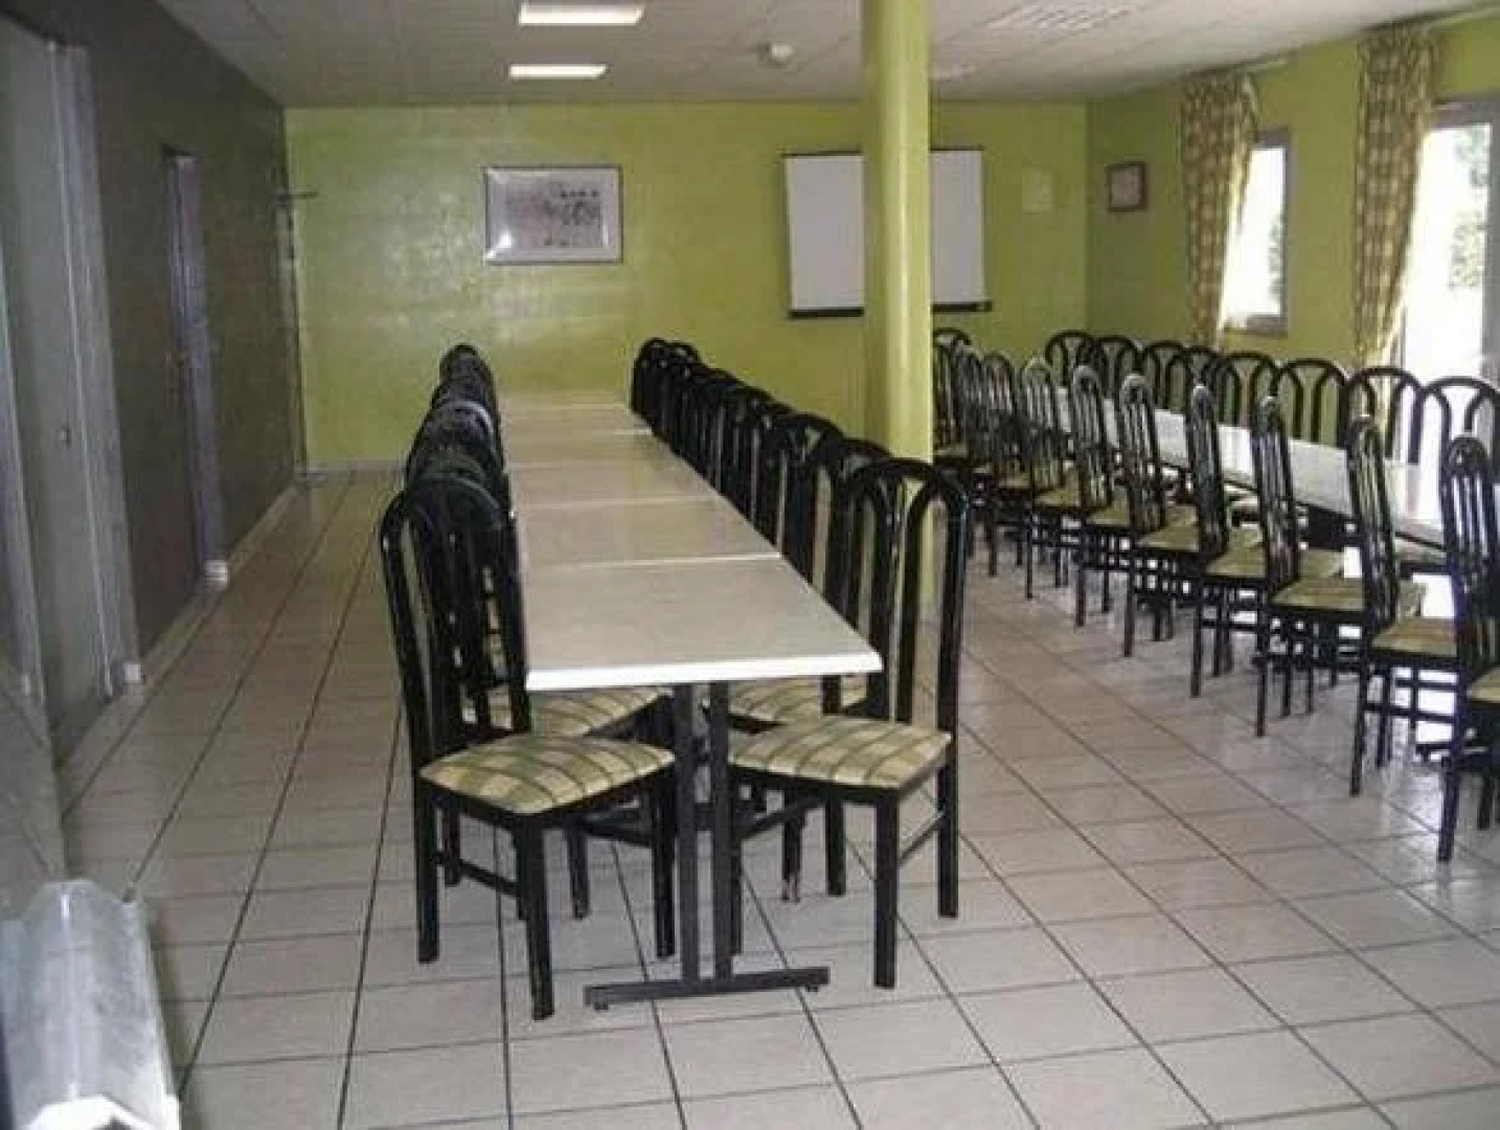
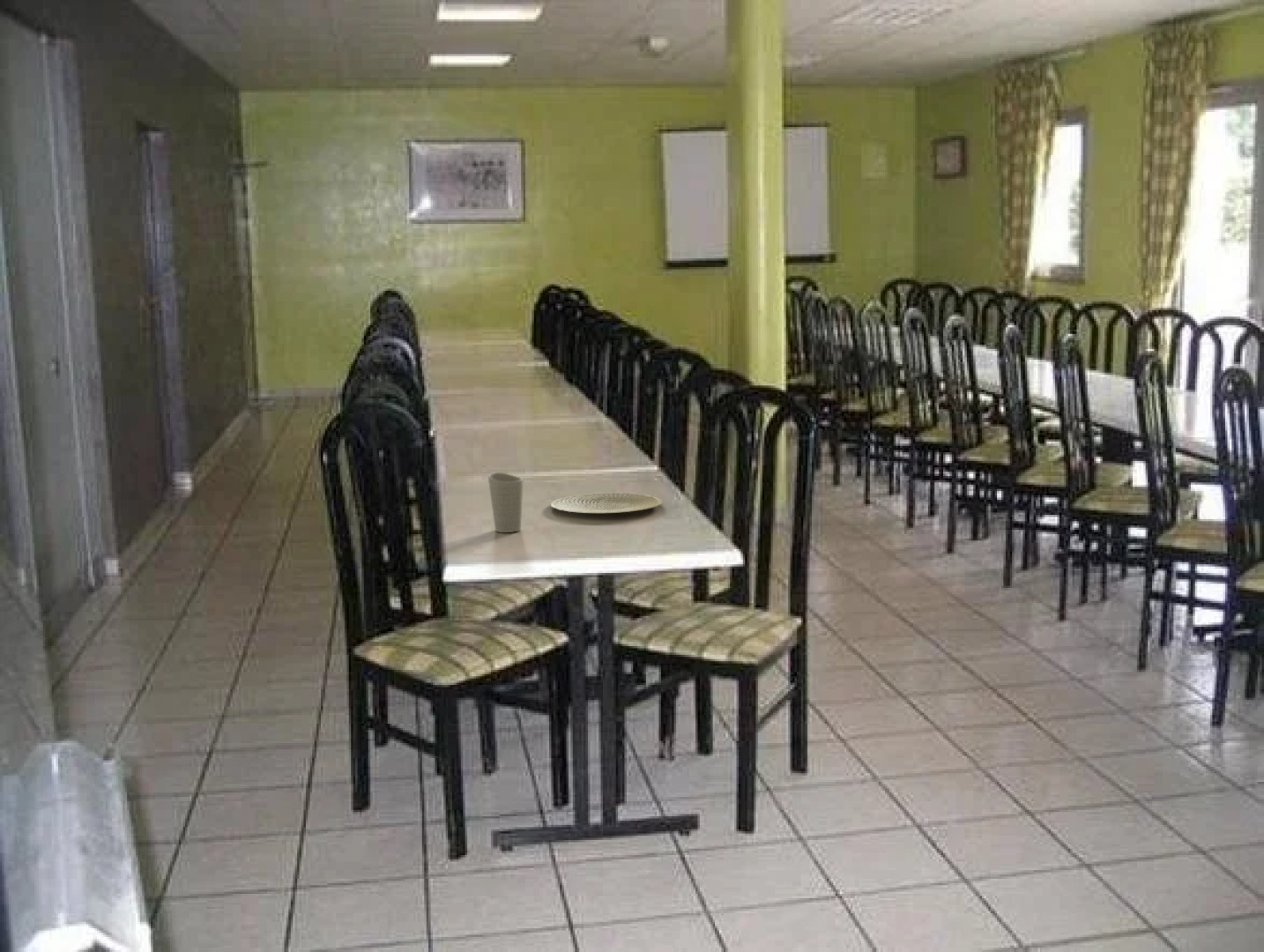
+ plate [550,492,664,514]
+ cup [487,472,524,533]
